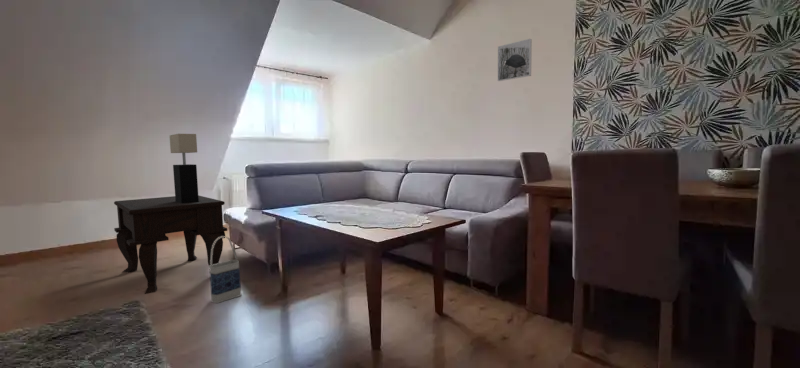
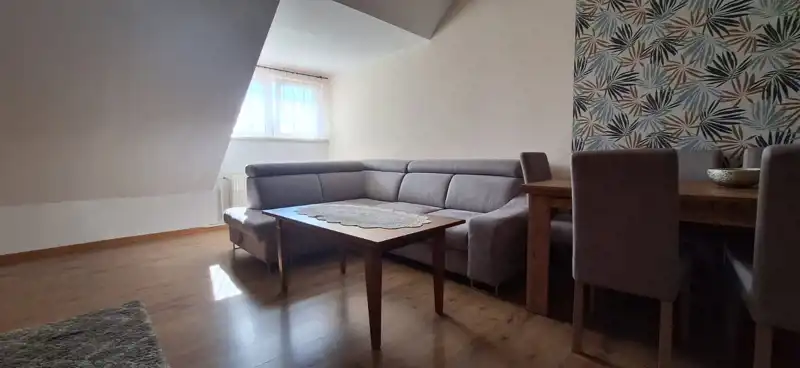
- table lamp [169,133,199,203]
- bag [208,235,243,304]
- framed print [497,38,533,82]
- side table [113,195,228,295]
